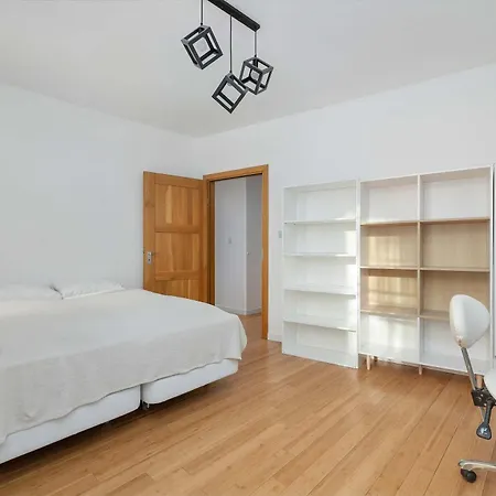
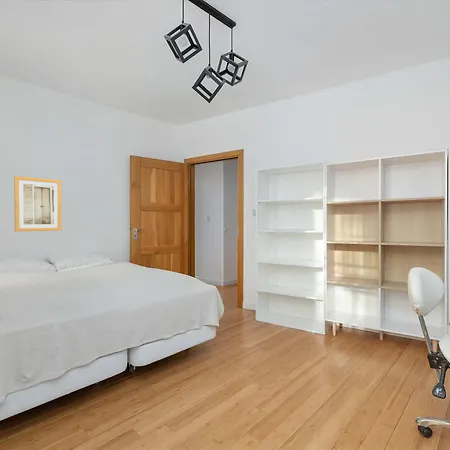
+ wall art [13,175,62,233]
